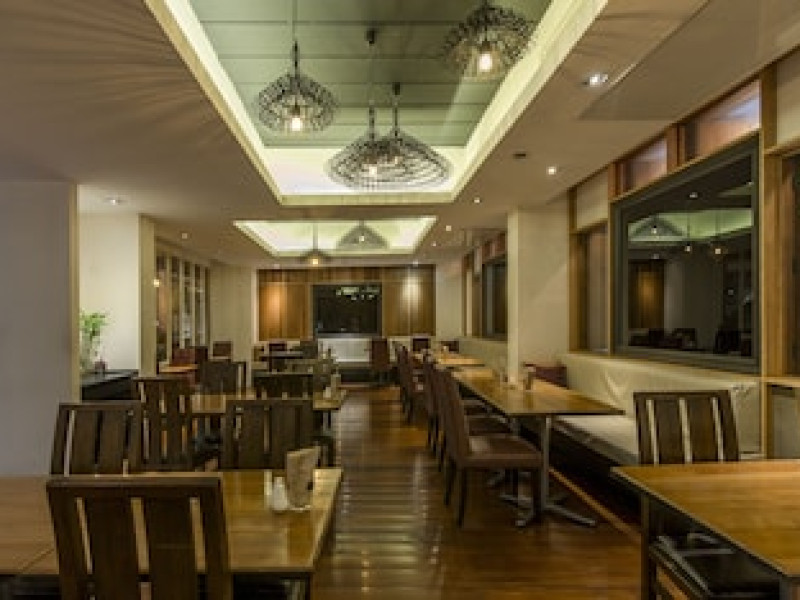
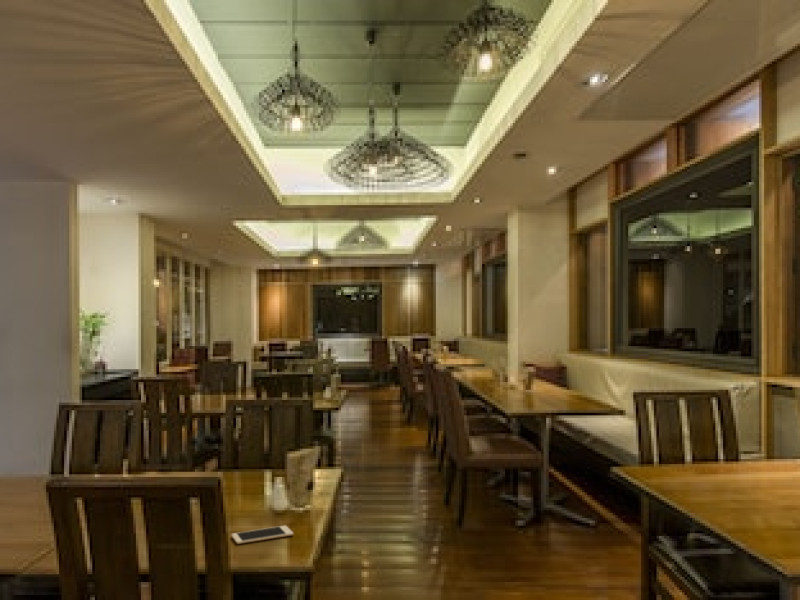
+ cell phone [230,525,294,545]
